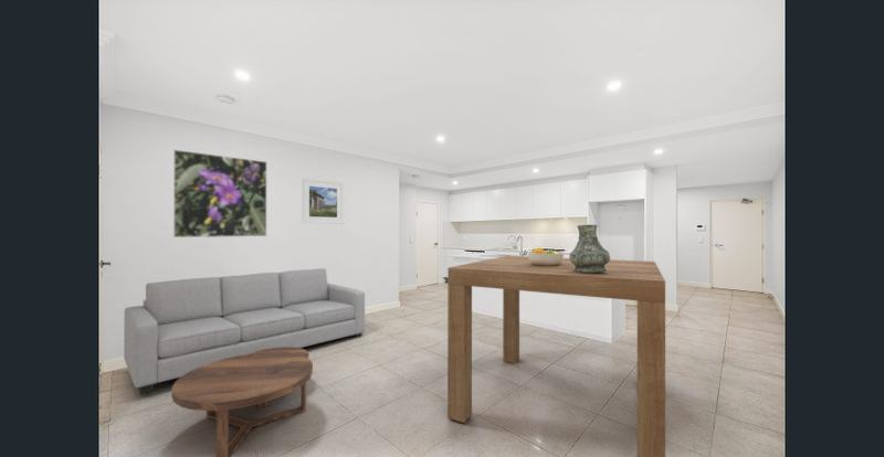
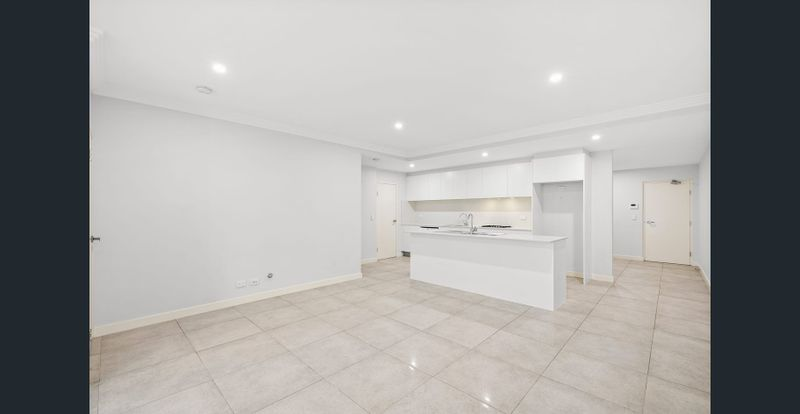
- sofa [123,267,366,395]
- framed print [172,149,267,238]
- table [446,255,666,457]
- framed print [301,178,344,225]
- fruit bowl [527,246,565,266]
- vase [568,224,611,273]
- coffee table [171,347,314,457]
